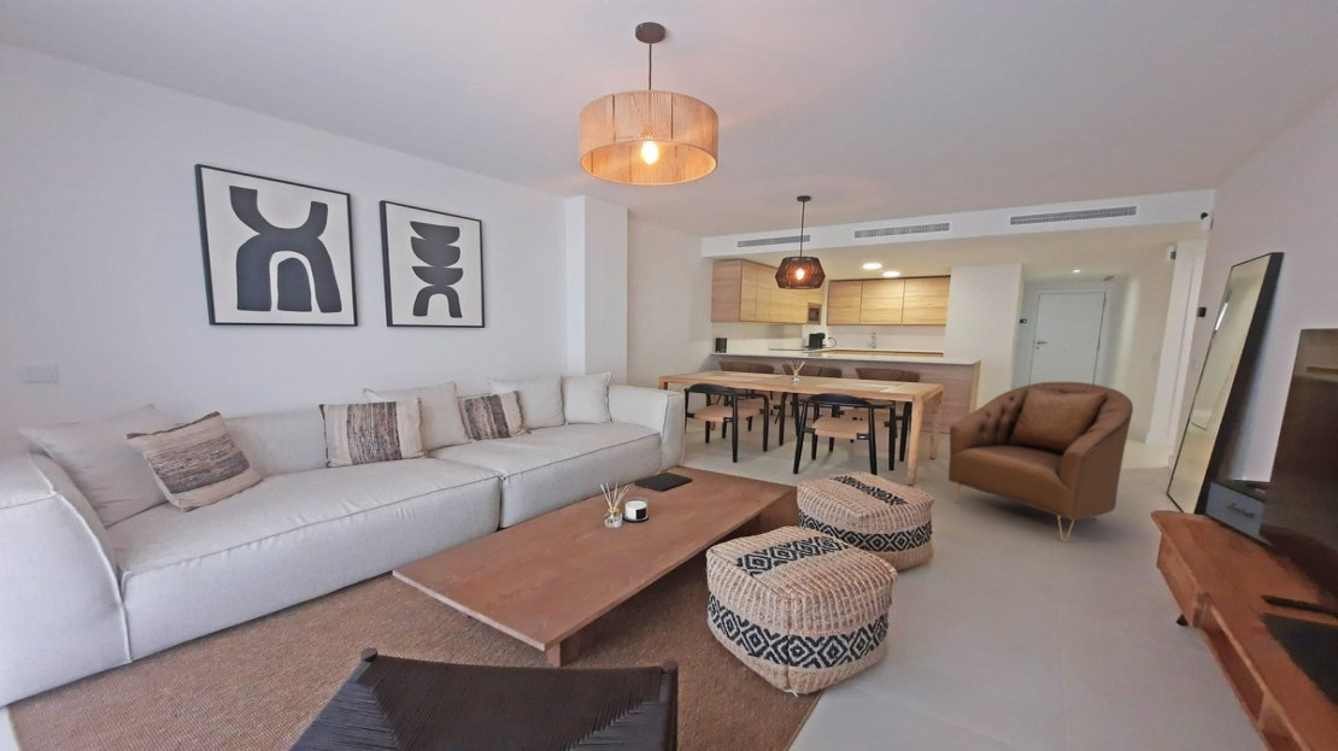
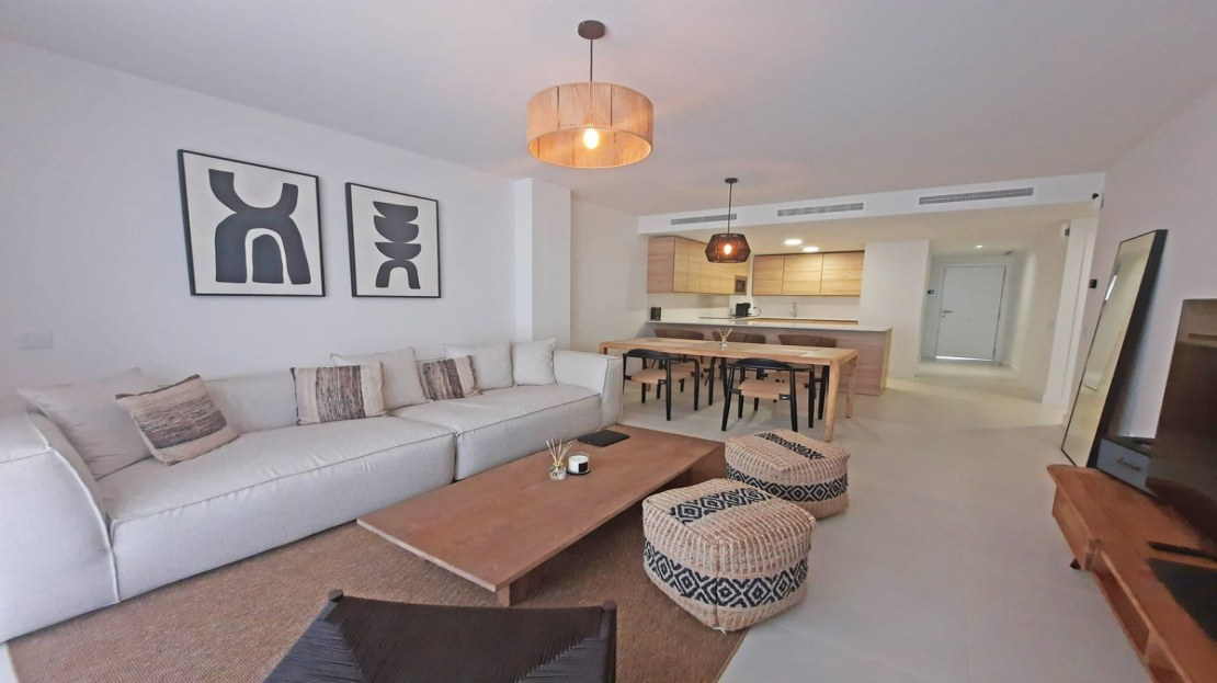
- armchair [947,381,1134,541]
